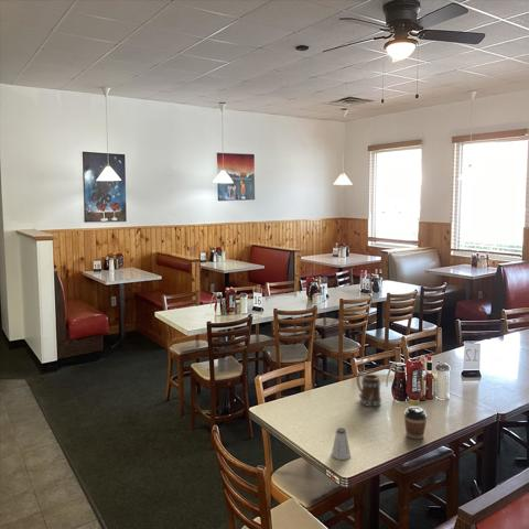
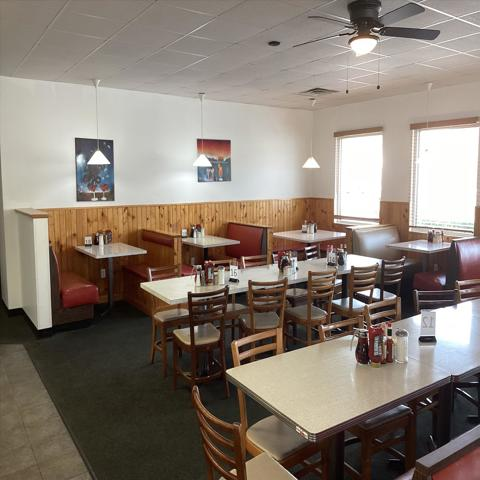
- coffee cup [403,406,429,440]
- mug [356,371,382,408]
- saltshaker [331,427,352,461]
